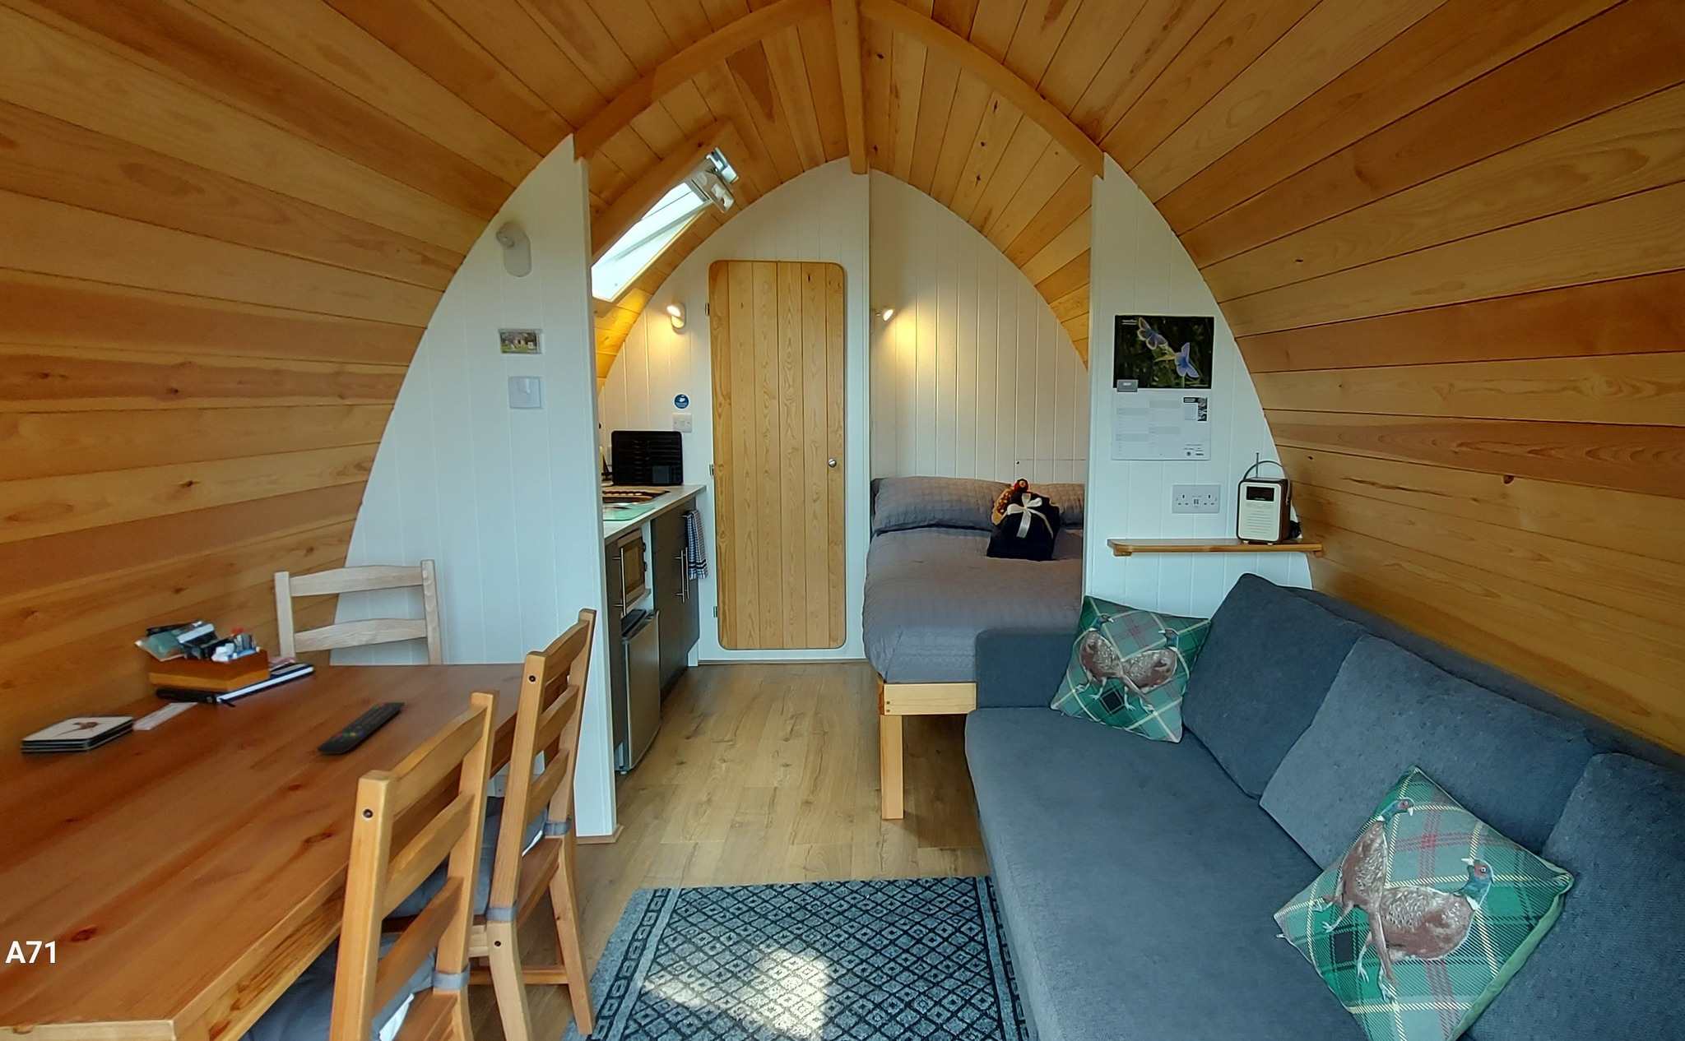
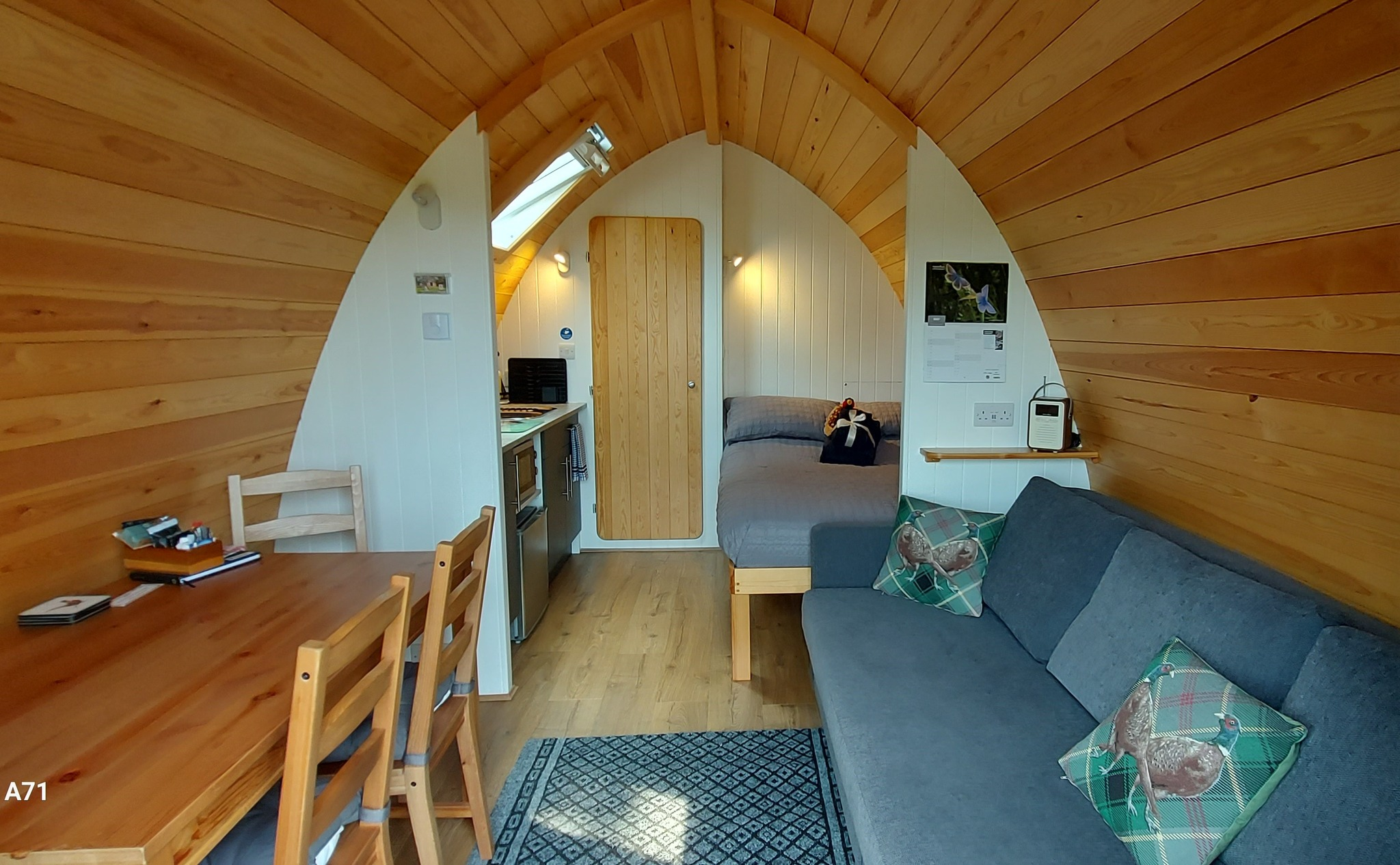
- remote control [317,702,406,755]
